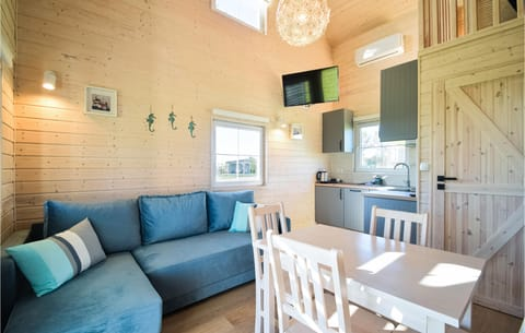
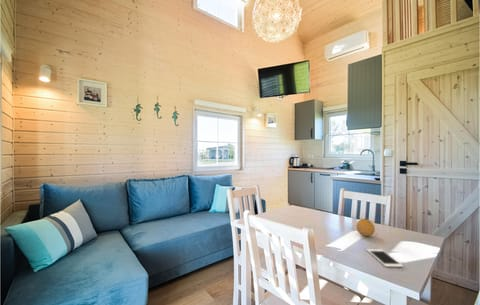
+ fruit [355,218,376,237]
+ cell phone [366,248,404,268]
